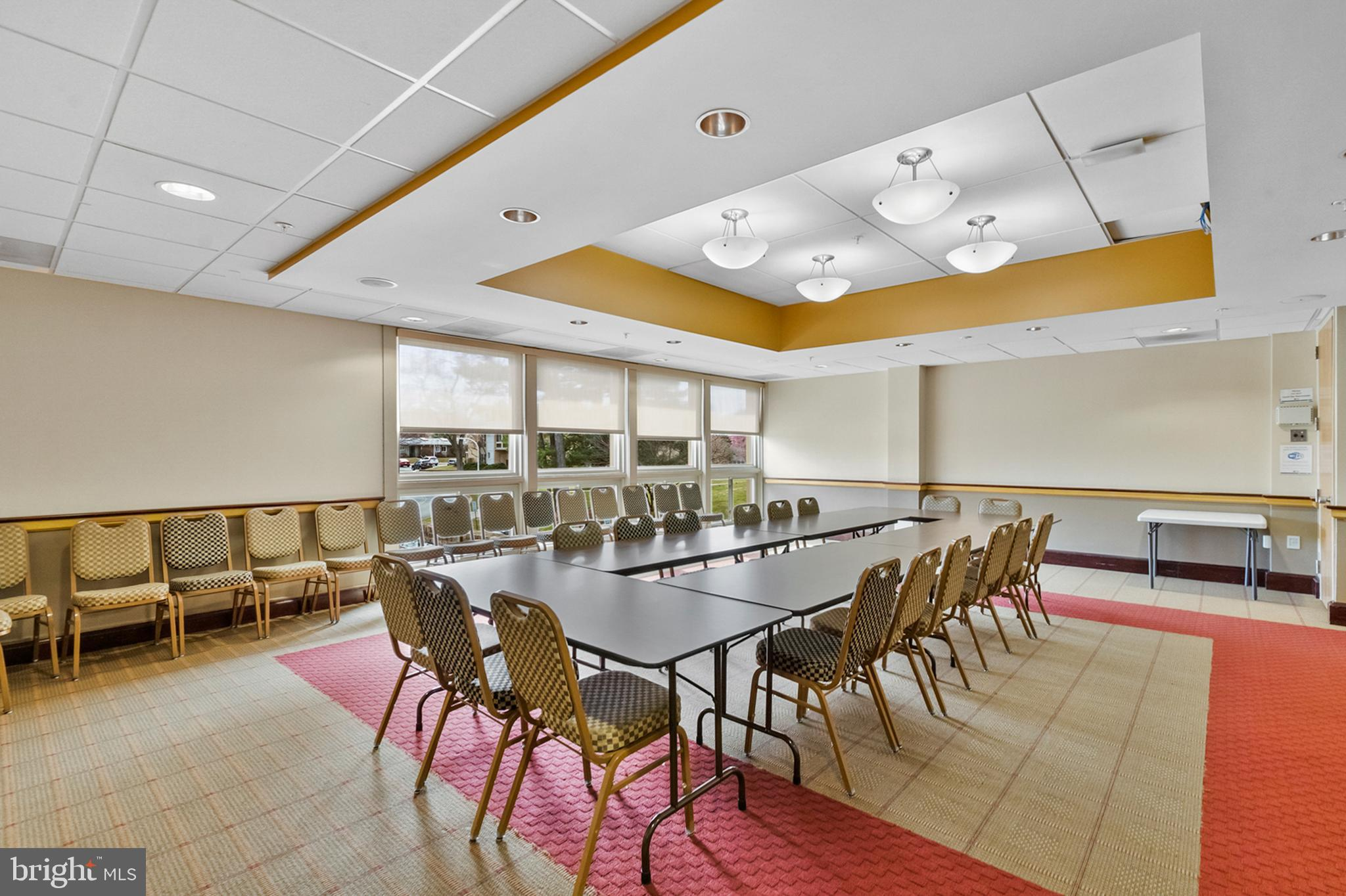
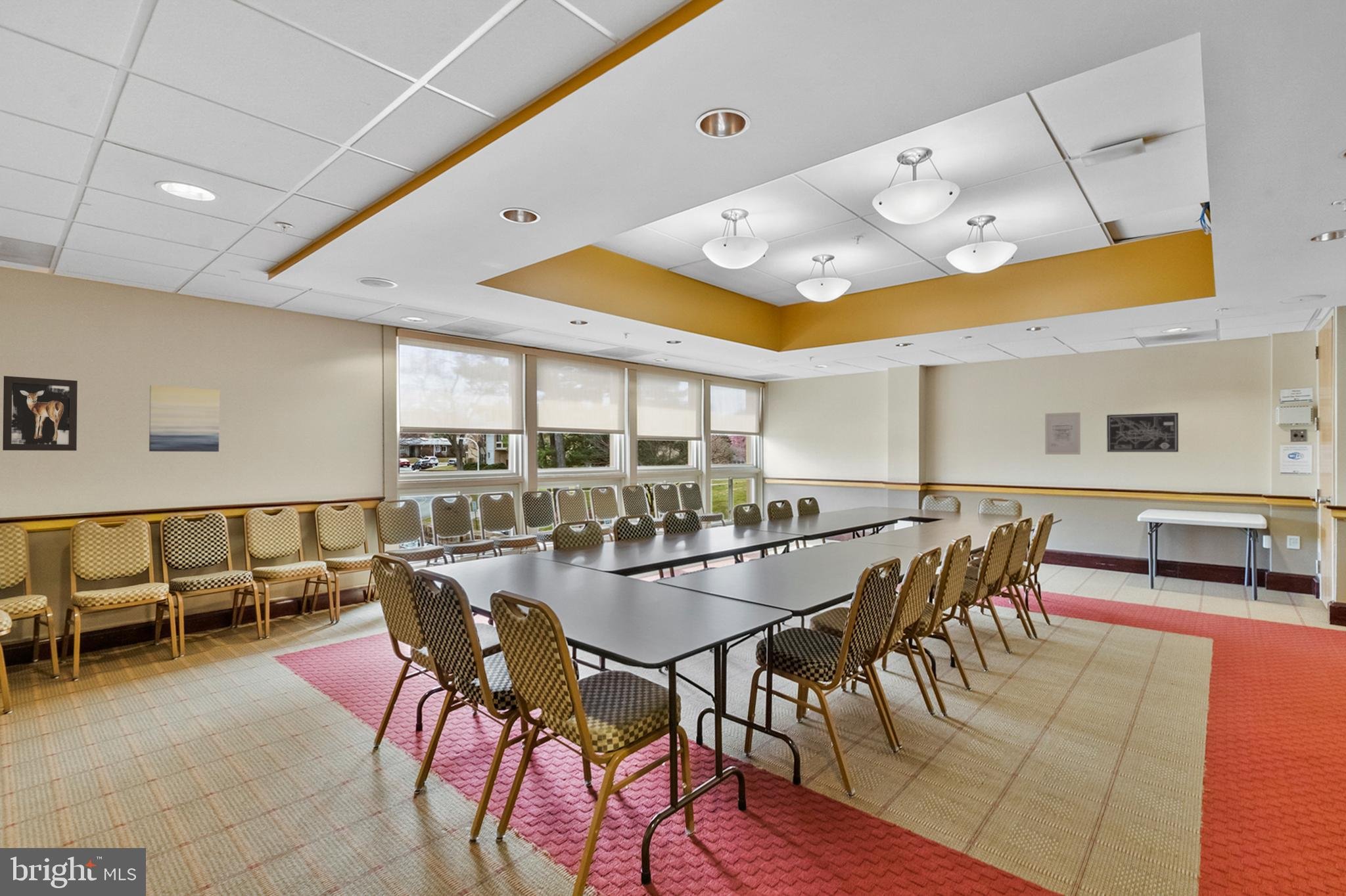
+ wall art [1044,412,1081,455]
+ wall art [149,385,220,453]
+ wall art [1106,412,1179,453]
+ wall art [2,375,78,451]
